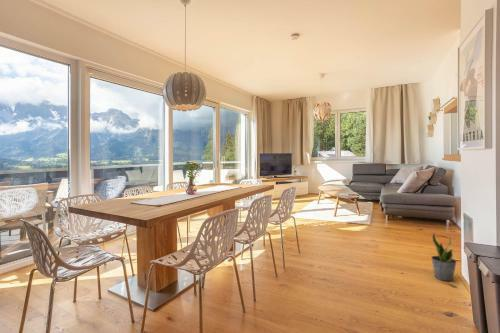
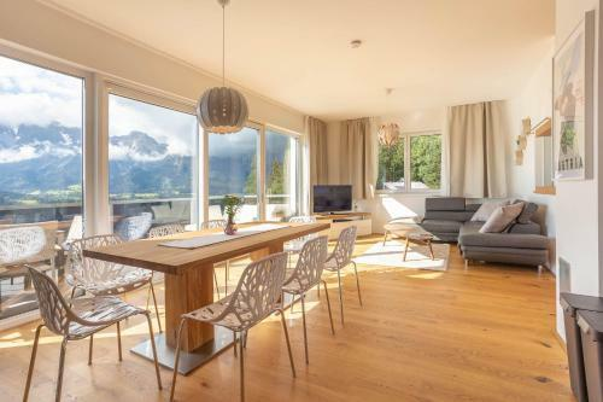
- potted plant [430,231,458,282]
